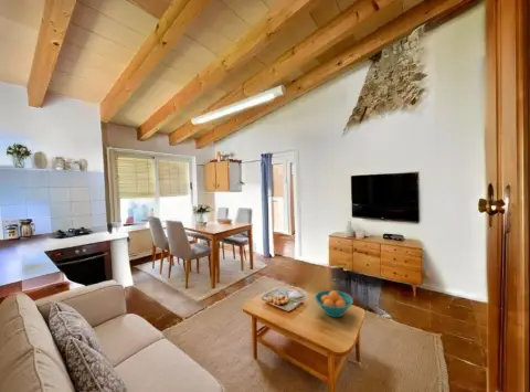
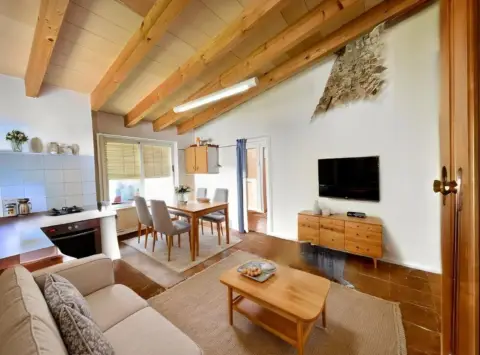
- fruit bowl [314,289,354,318]
